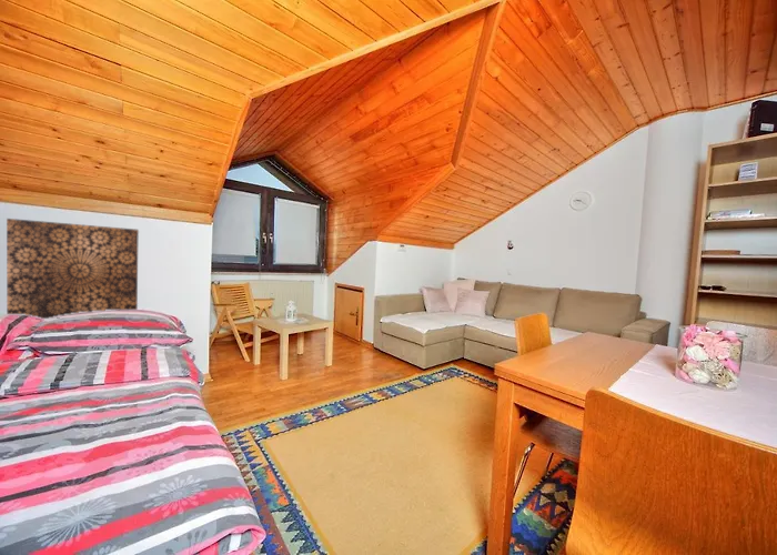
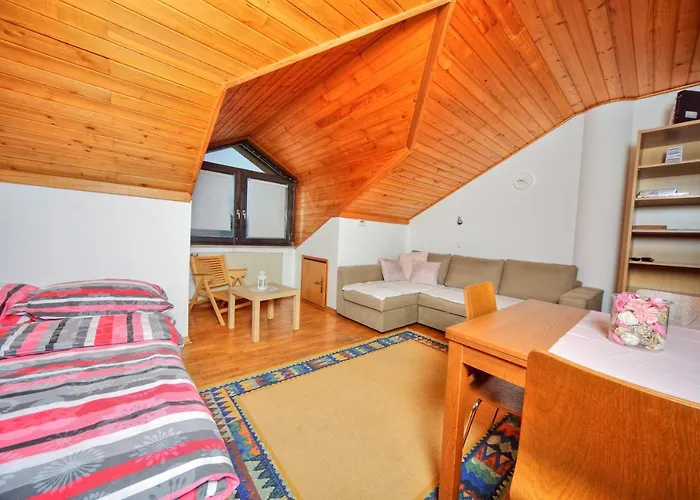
- wall art [6,218,140,320]
